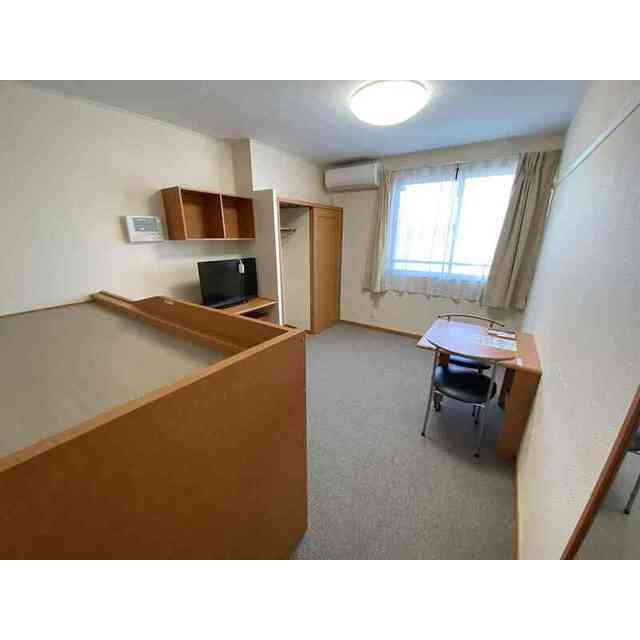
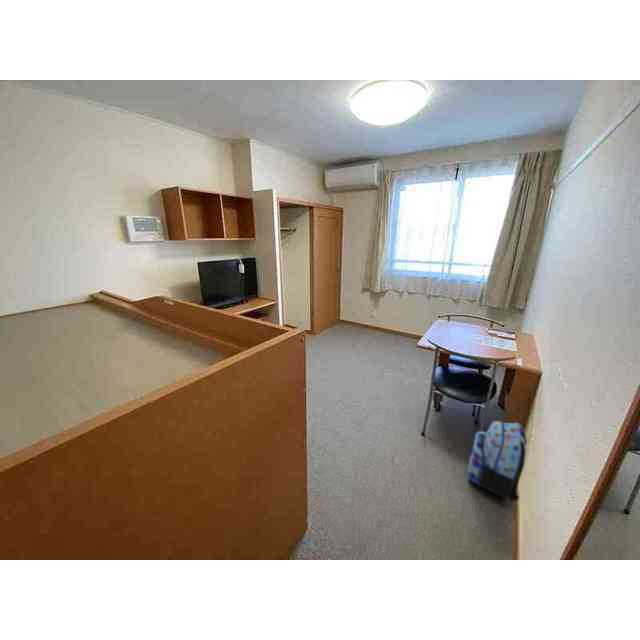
+ backpack [466,420,528,503]
